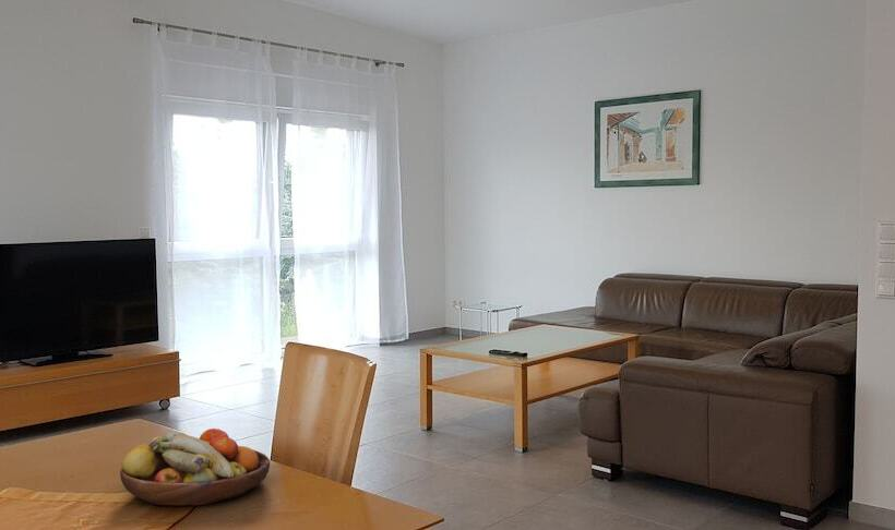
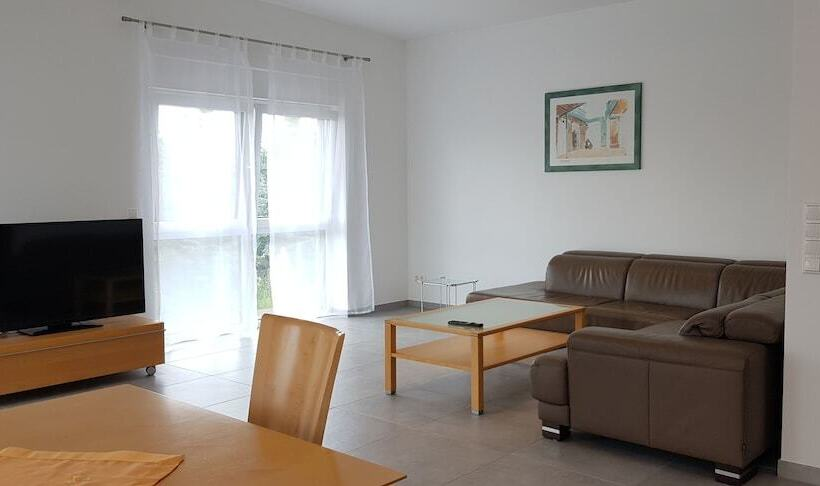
- fruit bowl [119,427,271,507]
